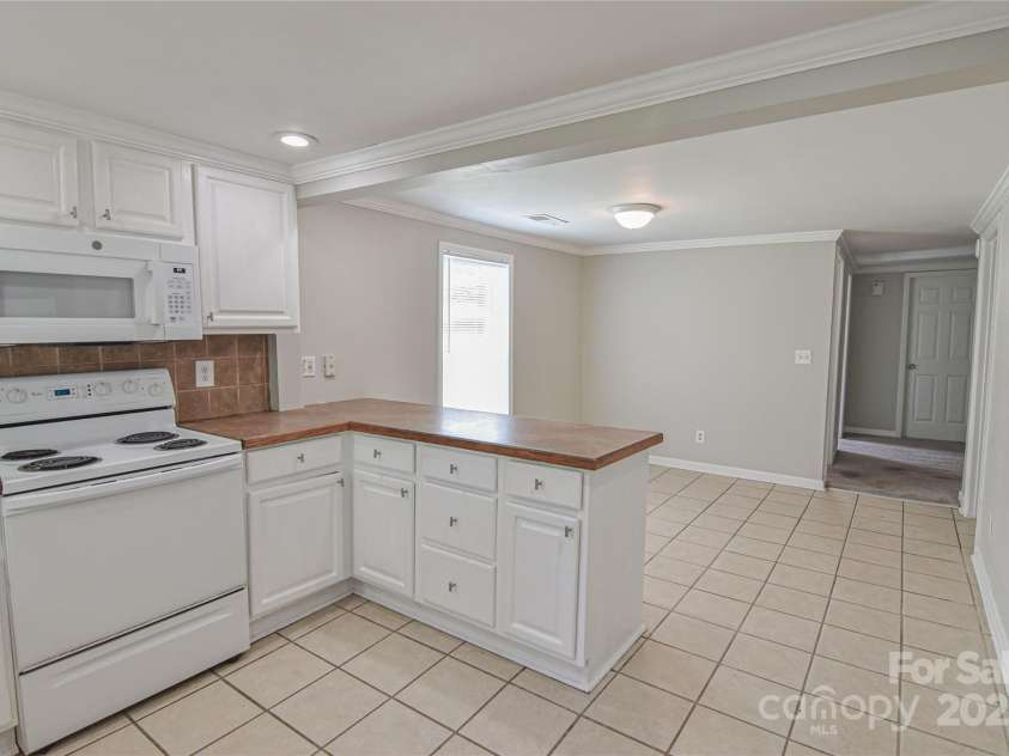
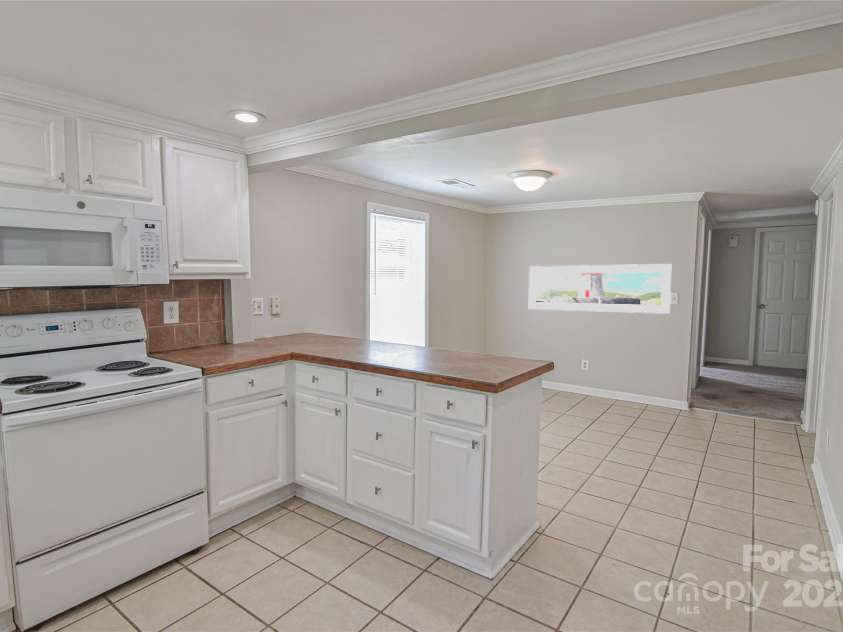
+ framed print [528,263,673,315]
